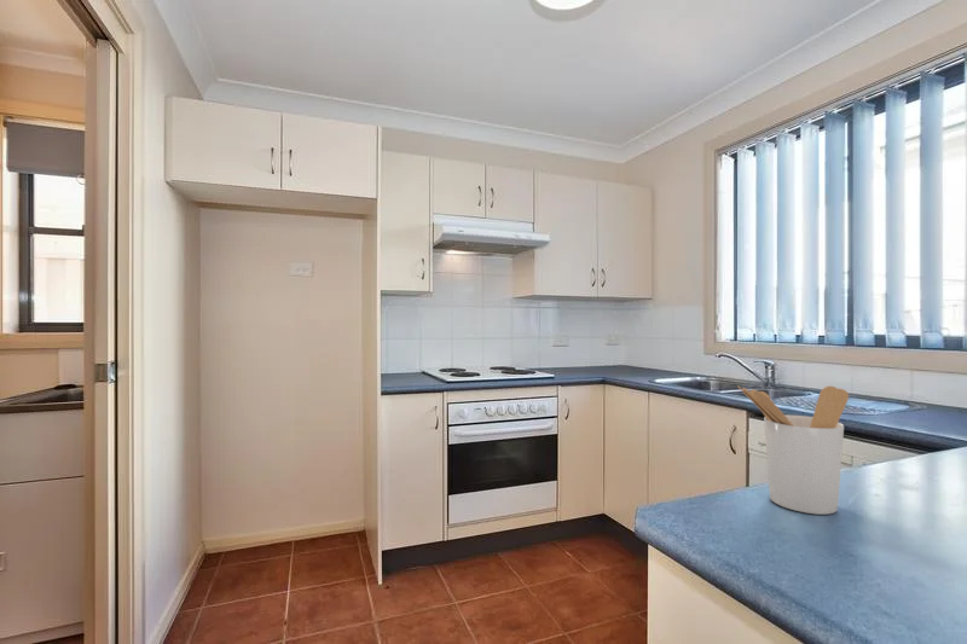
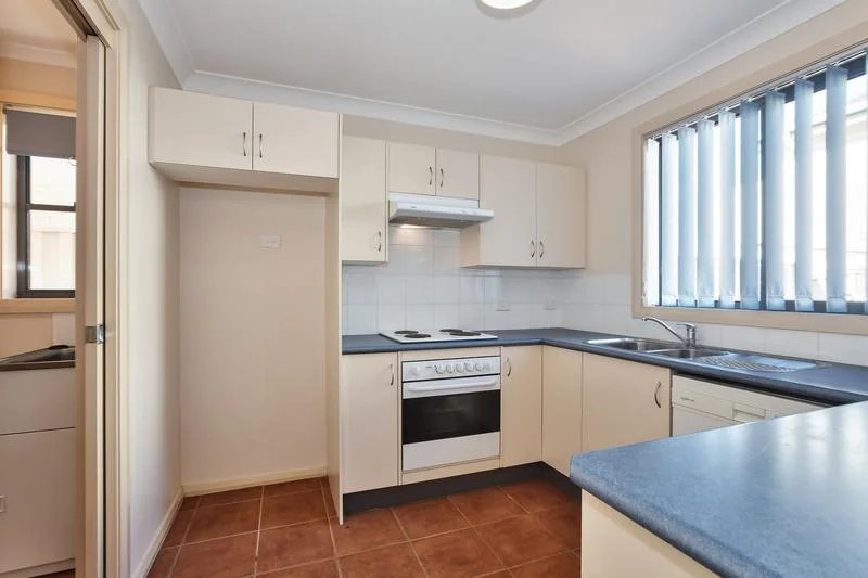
- utensil holder [736,384,850,516]
